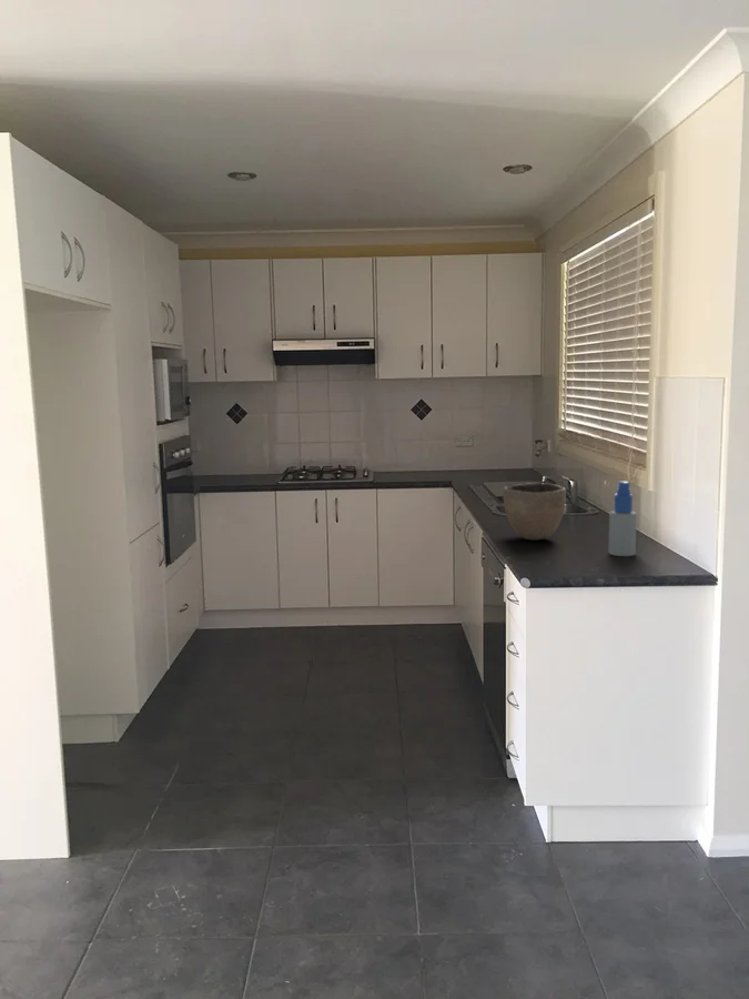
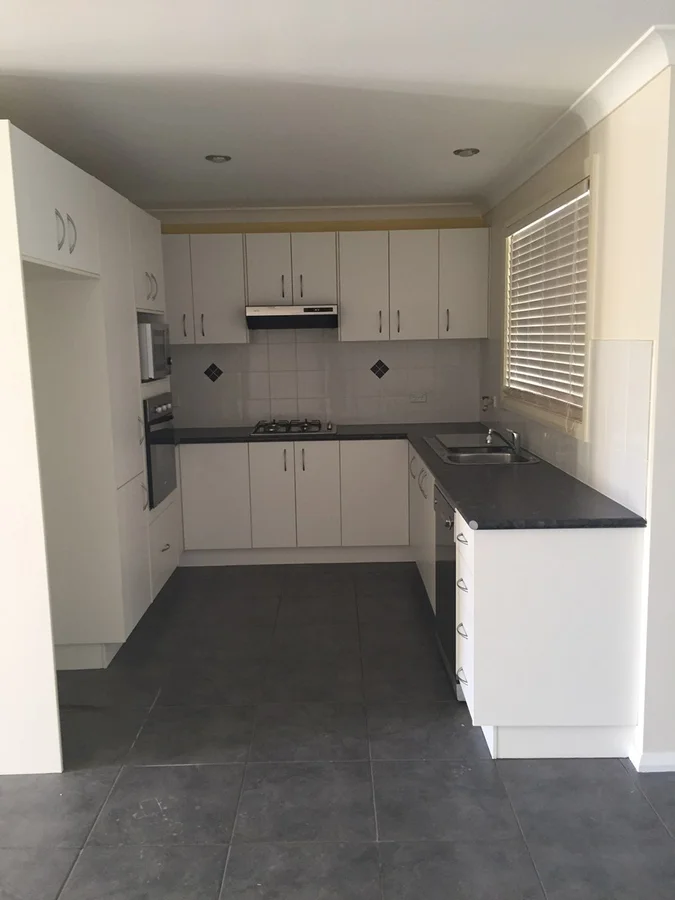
- bowl [502,482,567,542]
- spray bottle [607,481,638,557]
